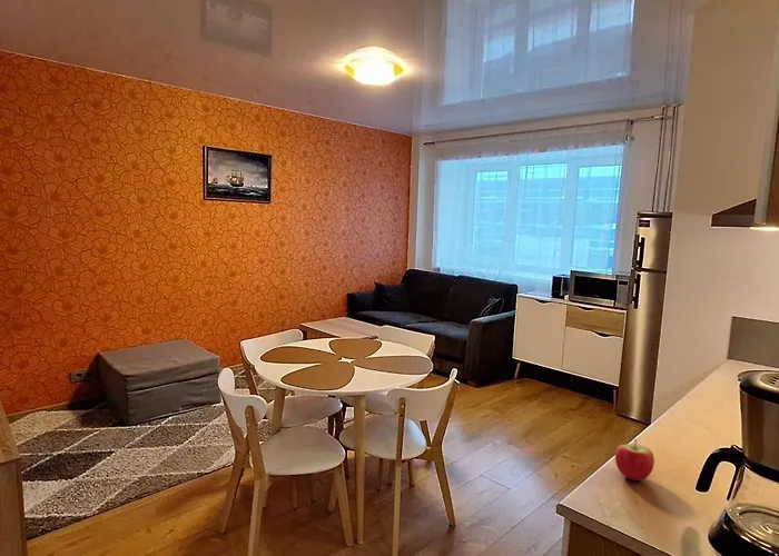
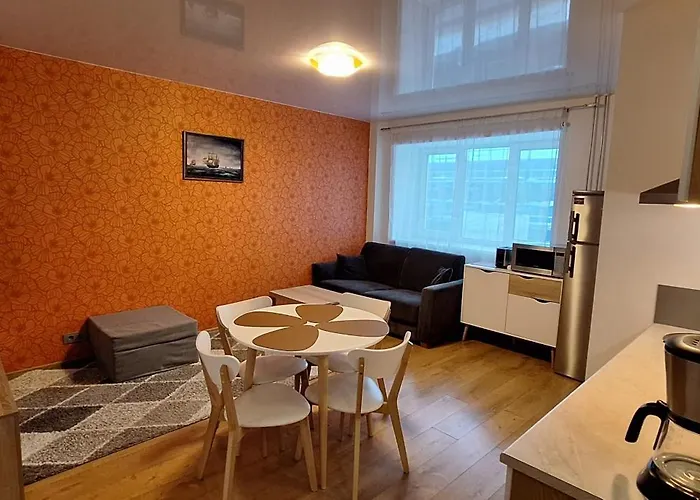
- apple [614,438,655,481]
